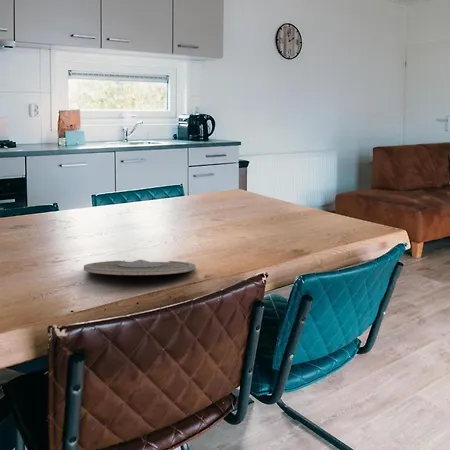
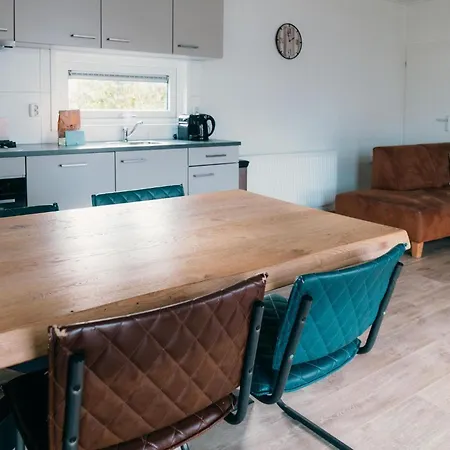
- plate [83,259,197,277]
